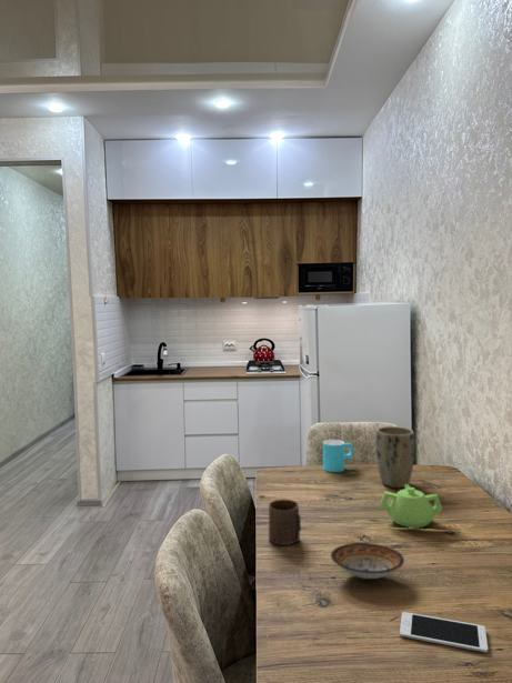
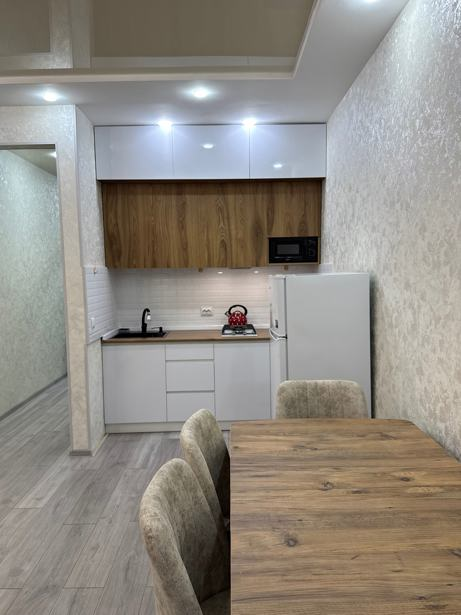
- teapot [379,484,444,530]
- cup [268,499,302,546]
- cup [322,439,354,473]
- cell phone [399,611,489,654]
- bowl [330,542,405,580]
- plant pot [375,425,415,489]
